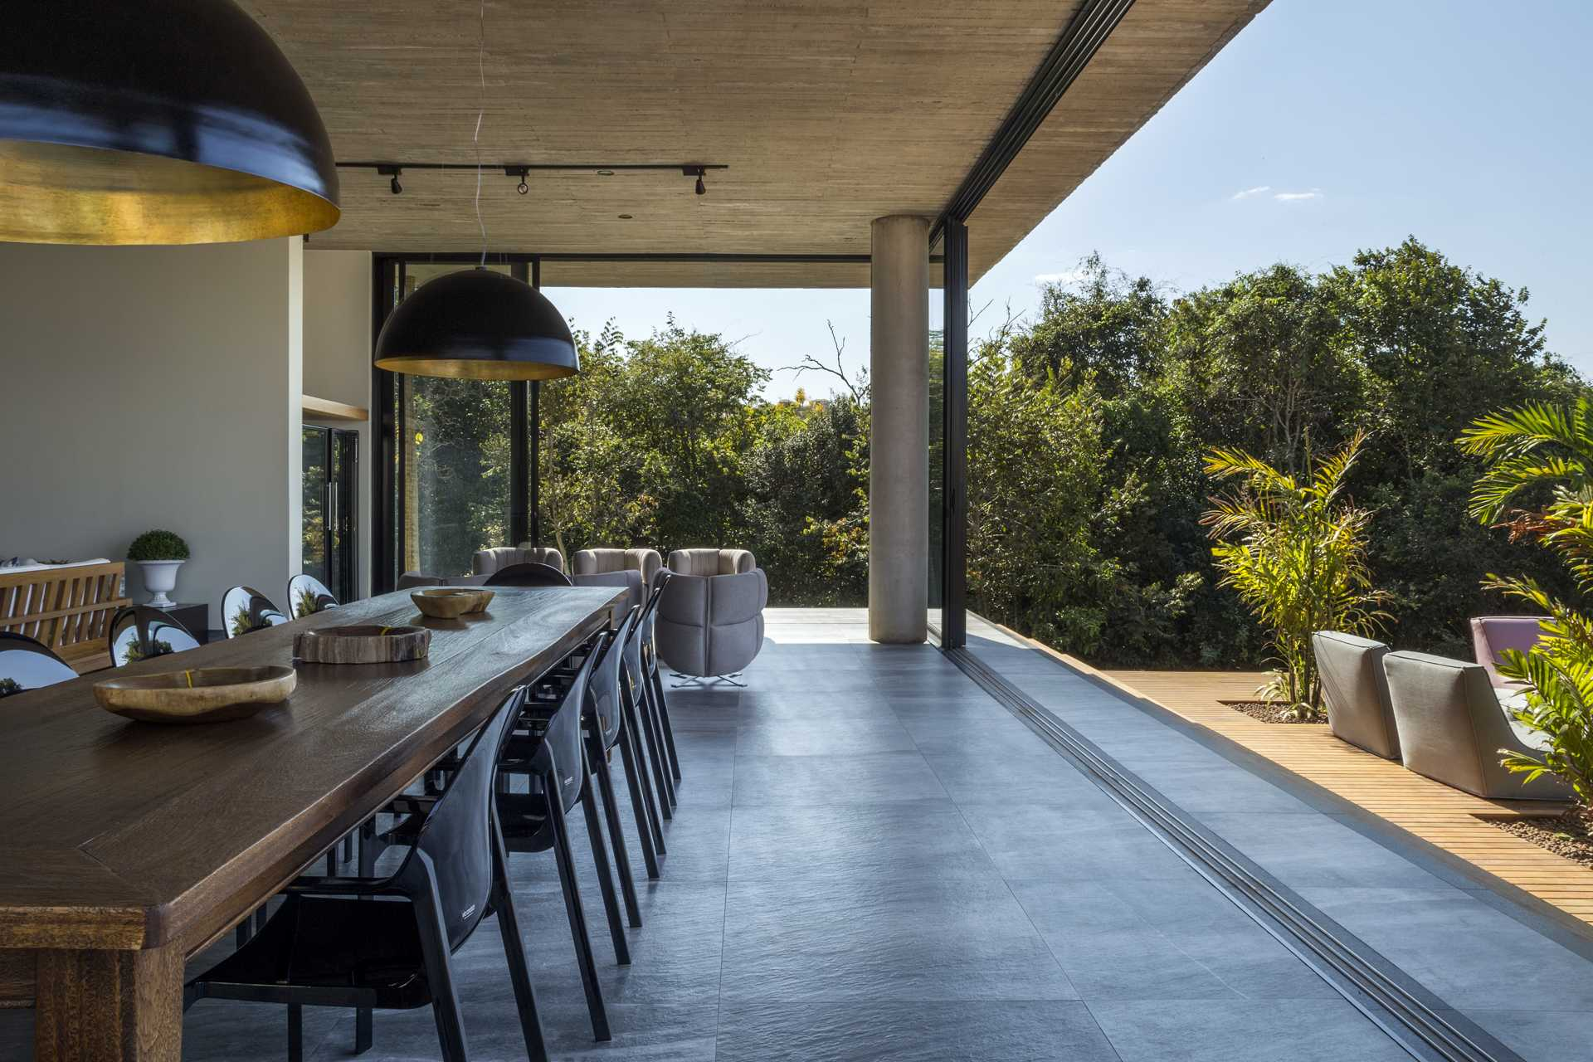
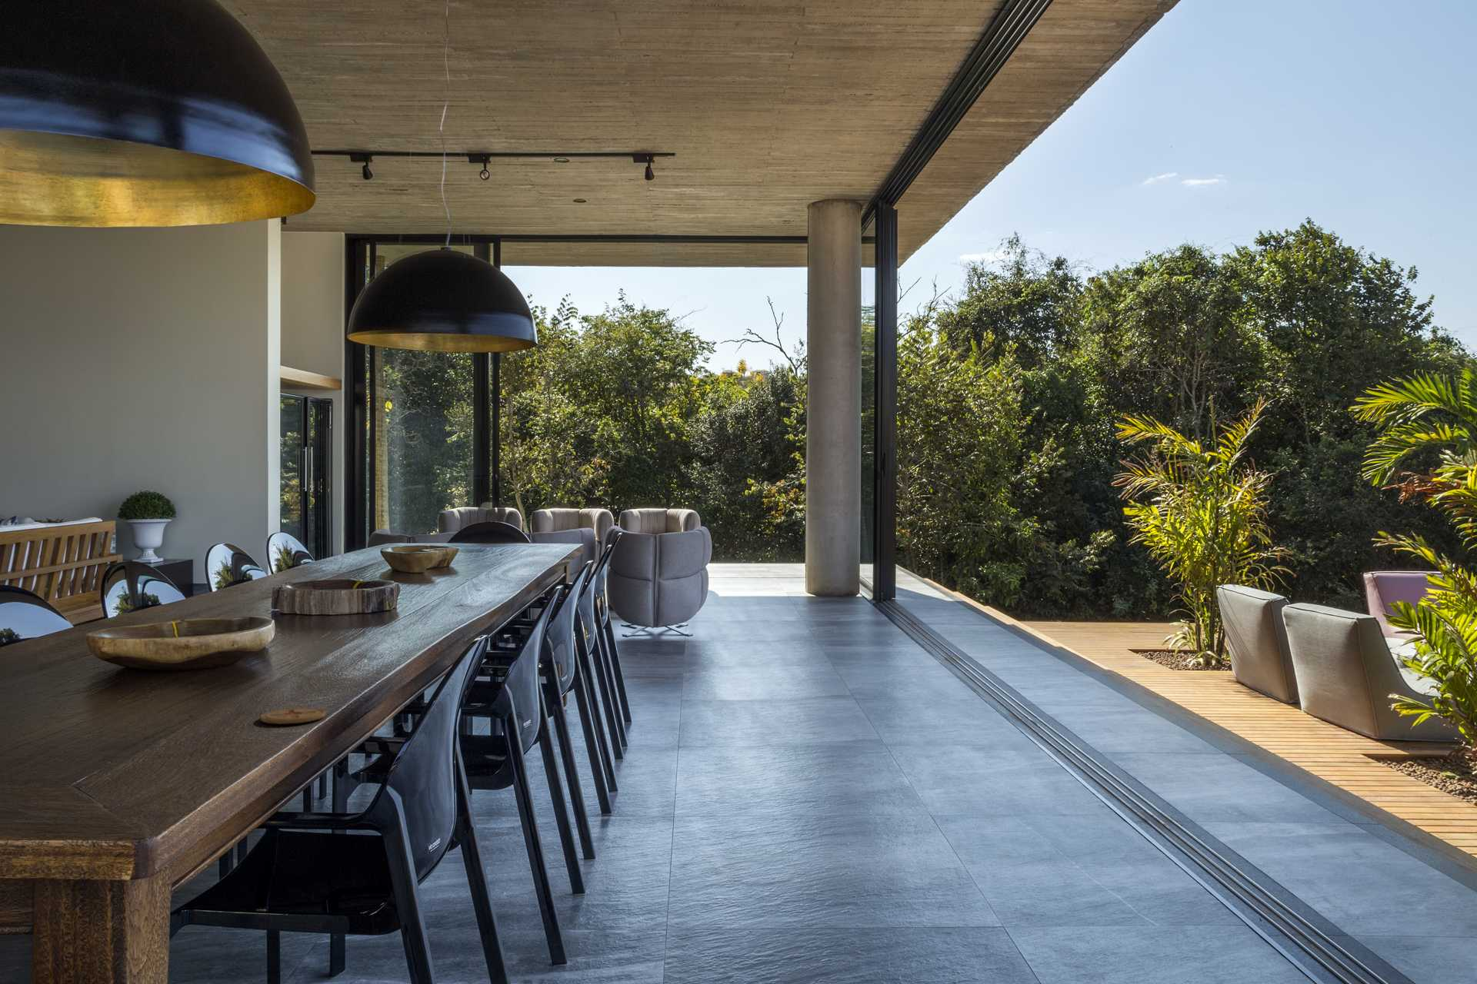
+ coaster [260,707,326,725]
